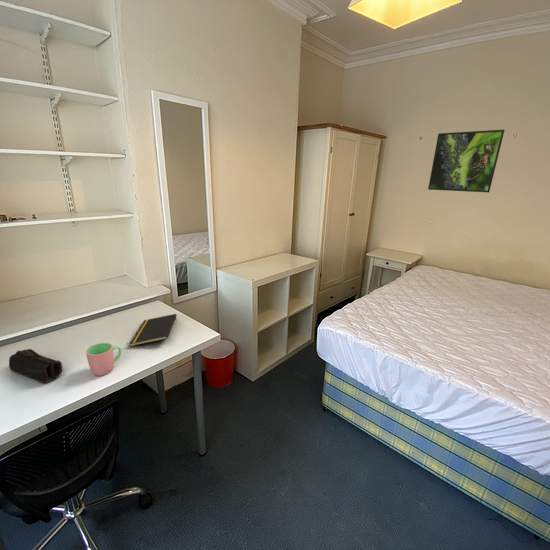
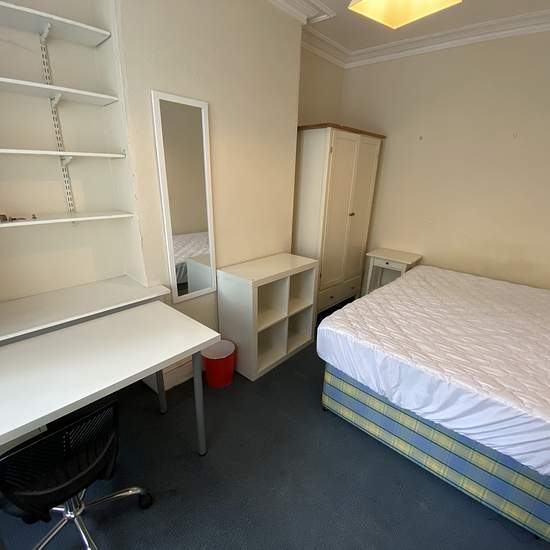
- pencil case [8,348,63,384]
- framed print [427,129,506,193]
- notepad [129,313,178,347]
- cup [85,342,123,377]
